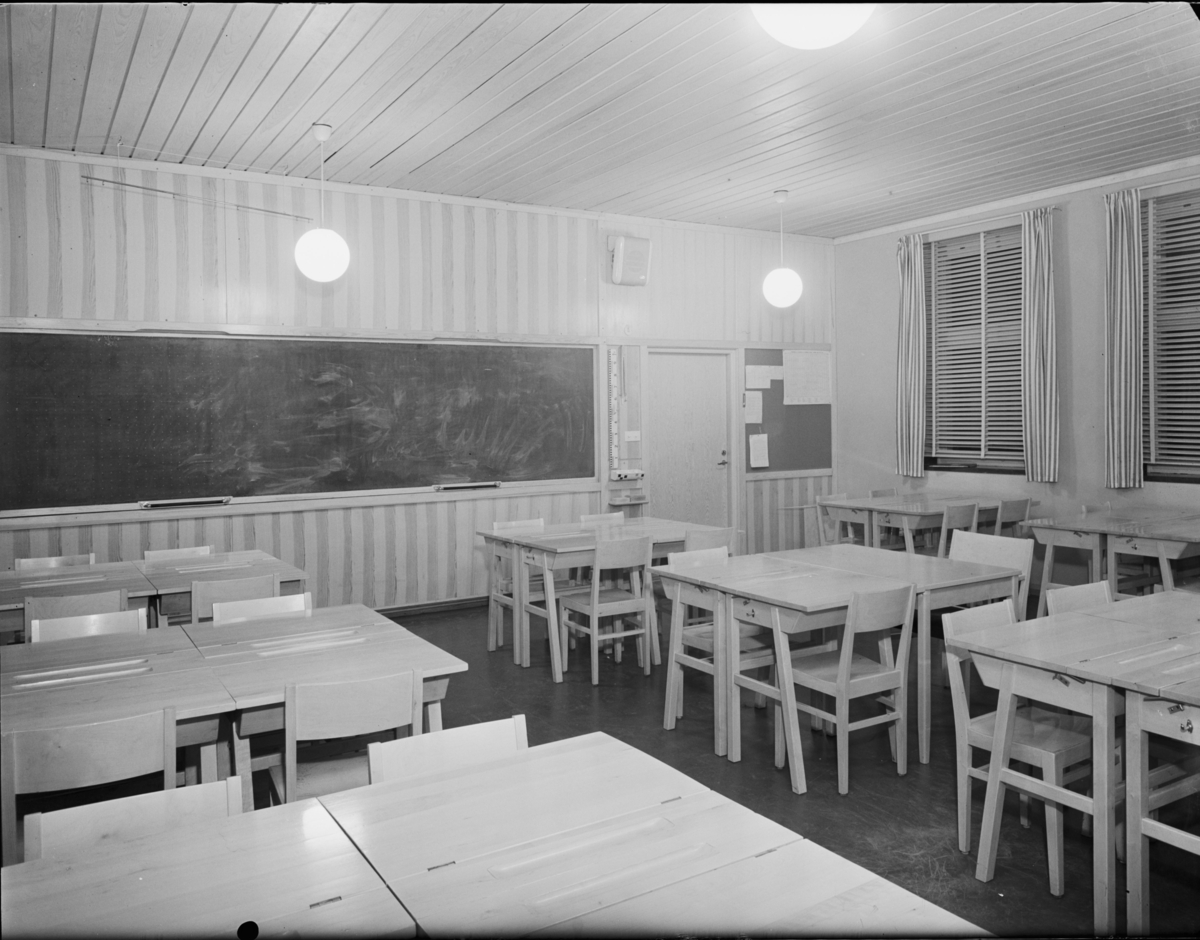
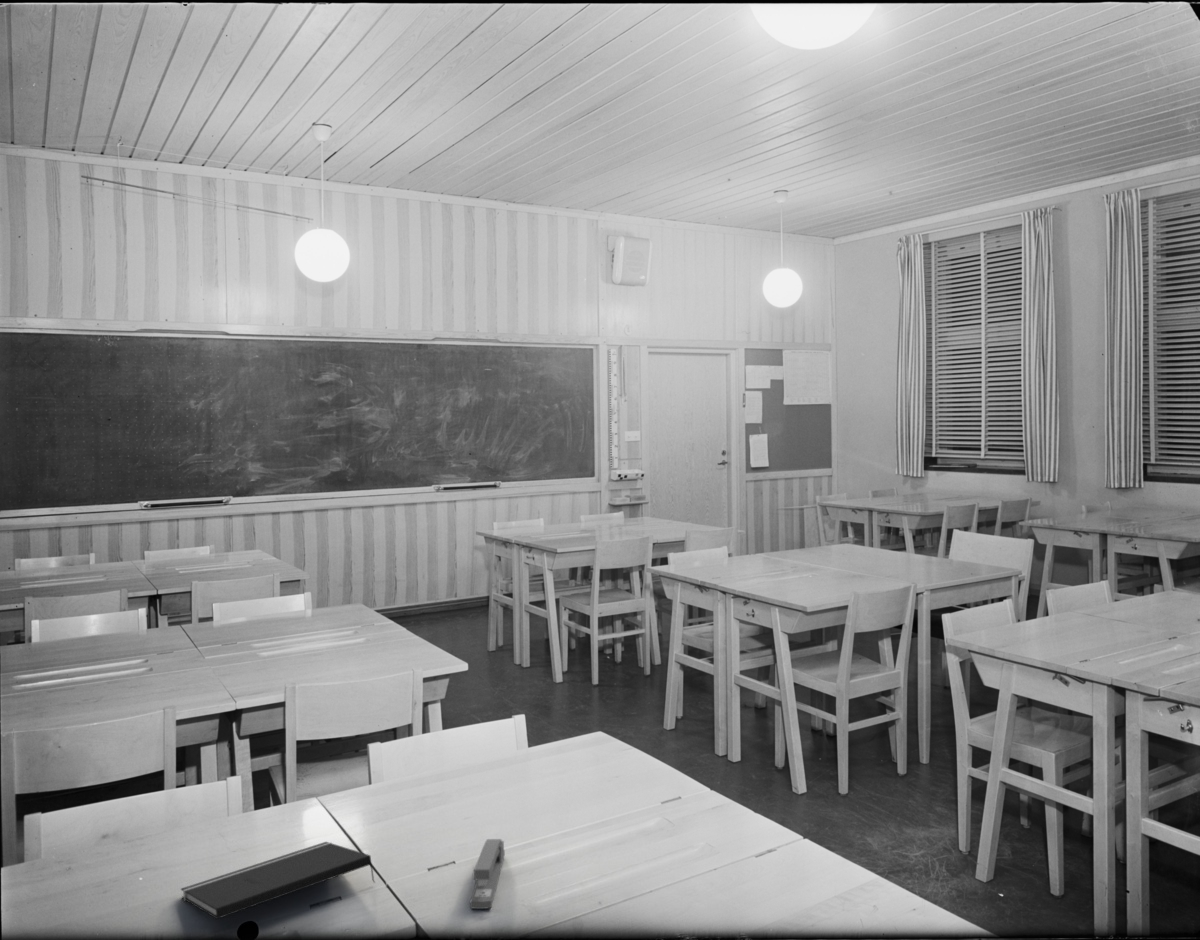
+ notepad [180,841,376,920]
+ stapler [469,838,506,910]
